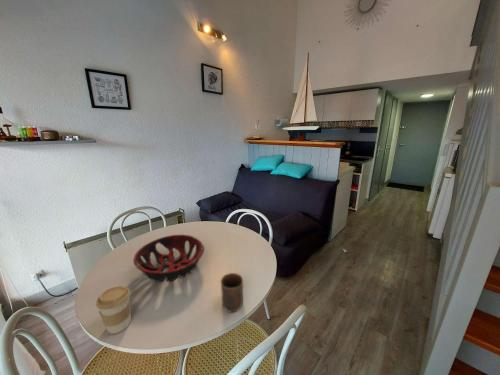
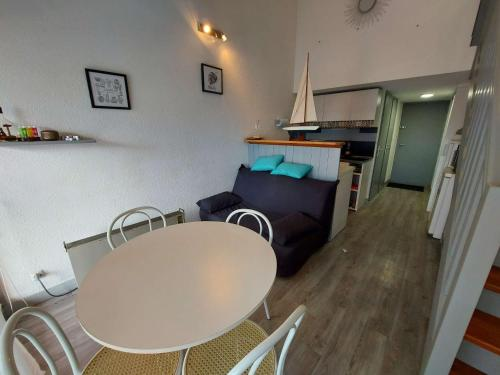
- cup [220,272,244,313]
- decorative bowl [132,234,205,283]
- coffee cup [95,285,132,335]
